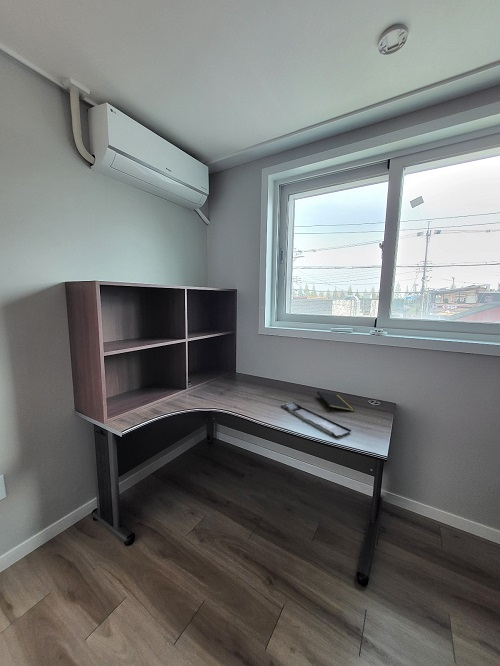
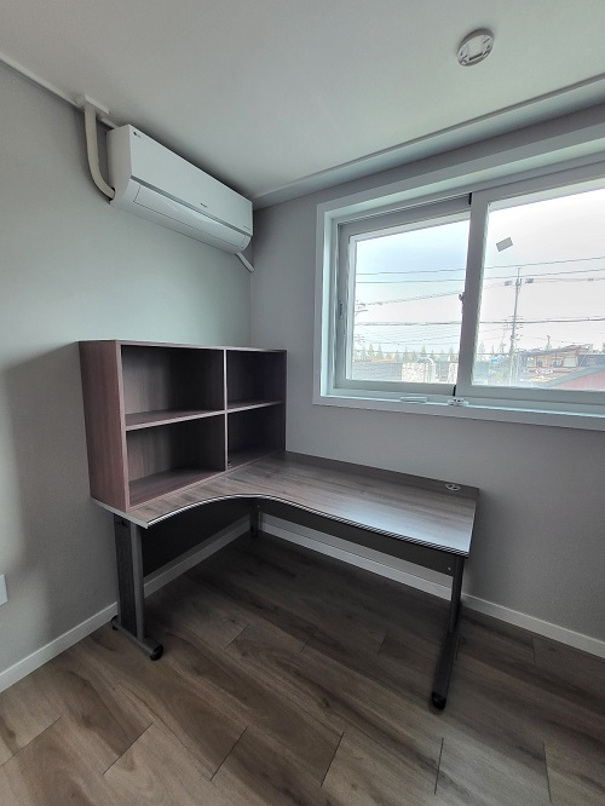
- keyboard [280,401,352,439]
- notepad [316,390,355,412]
